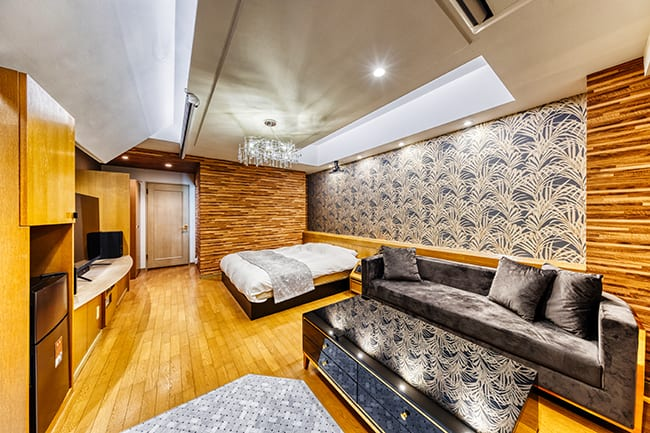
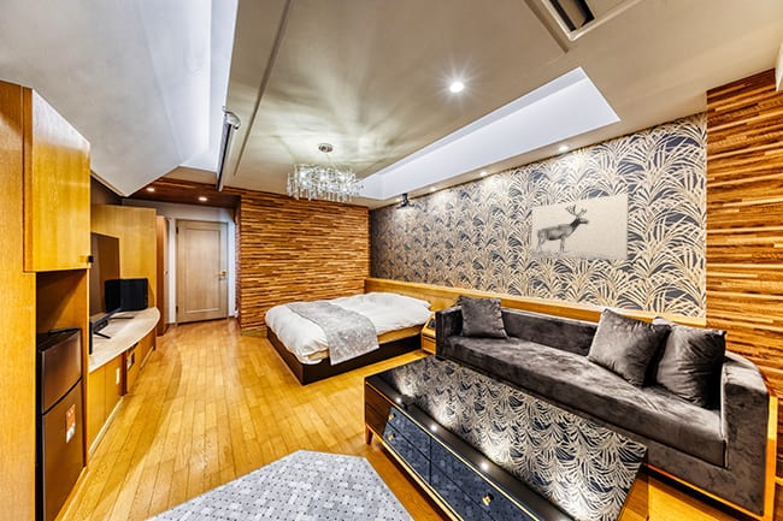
+ wall art [530,193,630,261]
